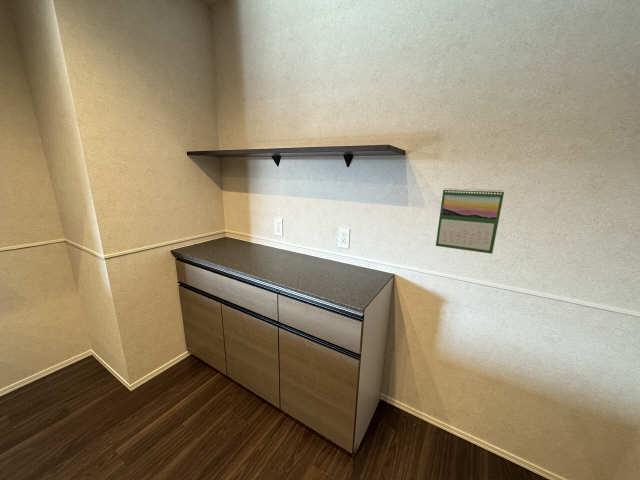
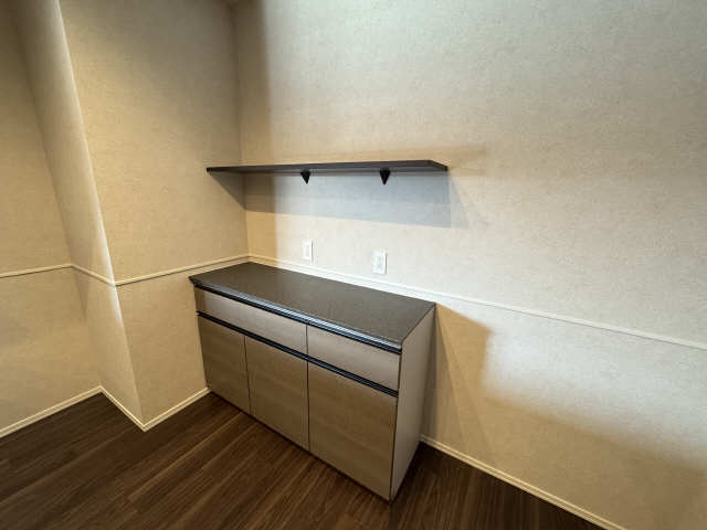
- calendar [435,187,505,255]
